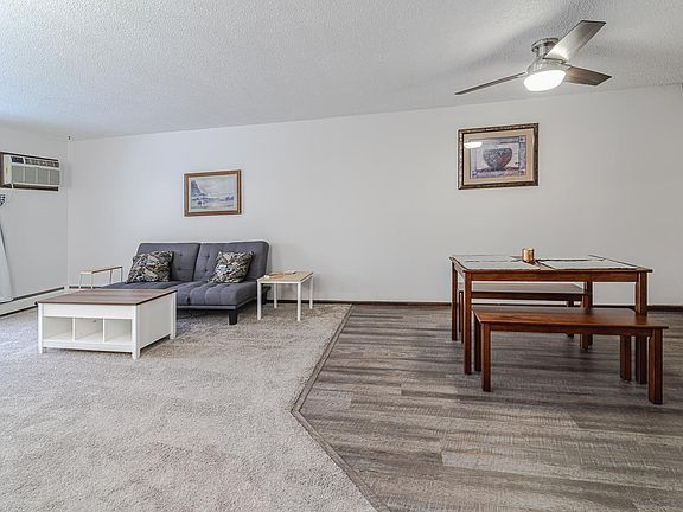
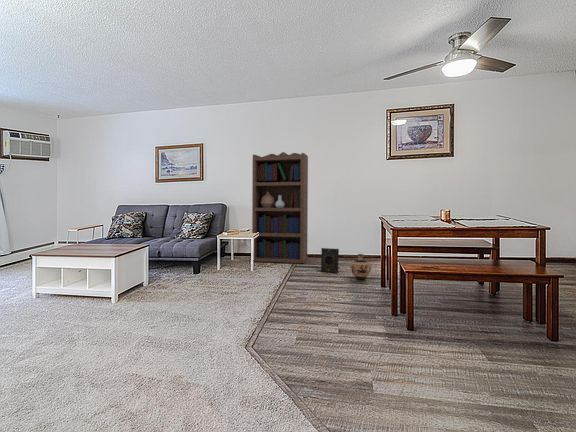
+ ceramic jug [349,253,372,282]
+ bookcase [251,151,309,264]
+ speaker [320,247,340,274]
